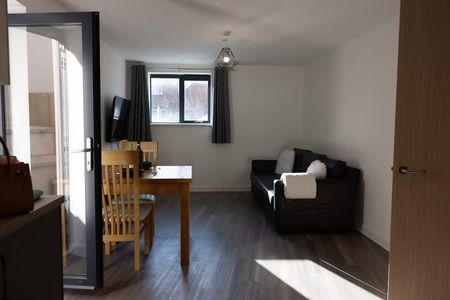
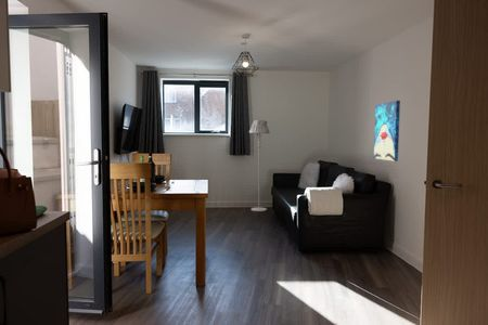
+ wall art [373,100,401,162]
+ floor lamp [248,119,271,212]
